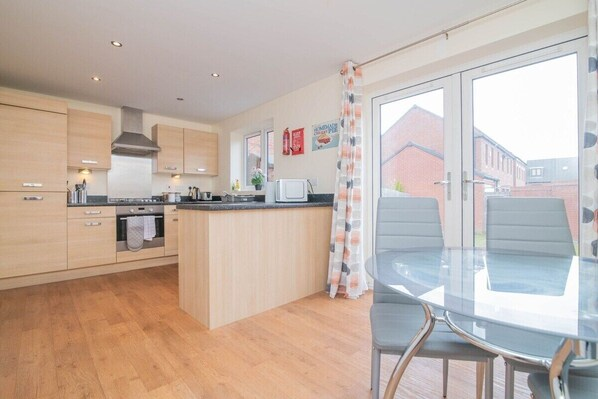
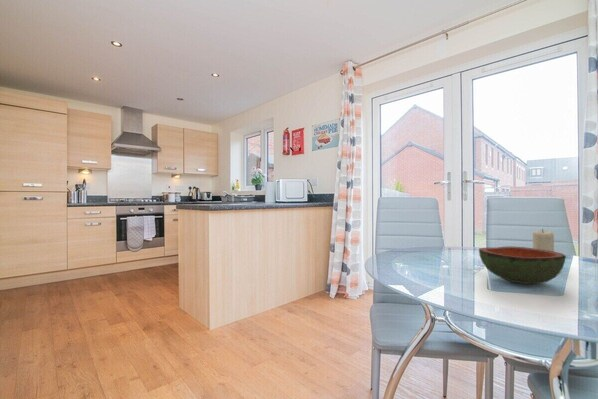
+ candle [532,228,555,252]
+ bowl [478,246,567,285]
